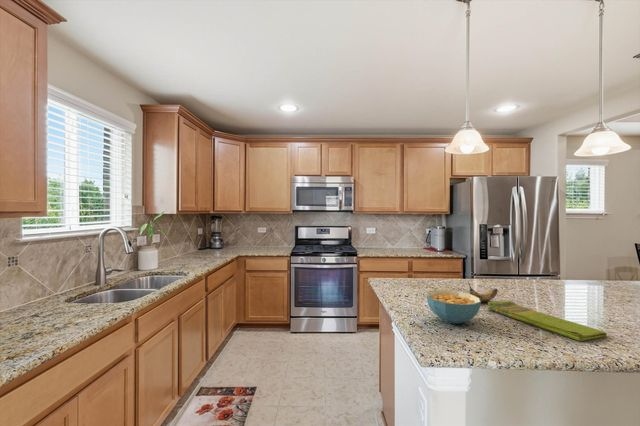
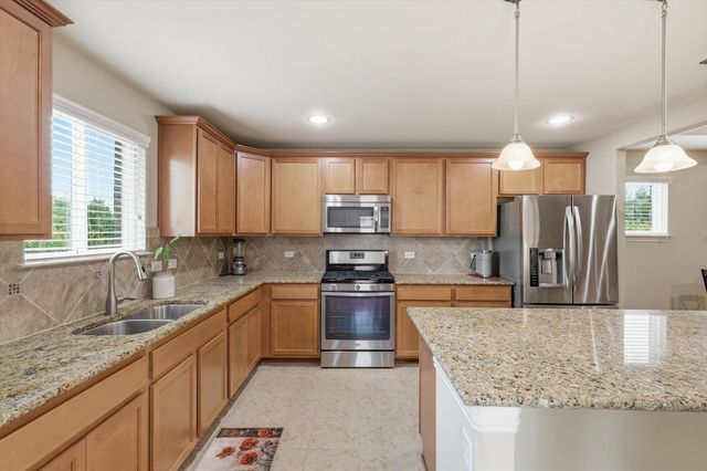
- banana [466,281,499,303]
- dish towel [487,300,608,342]
- cereal bowl [426,289,481,325]
